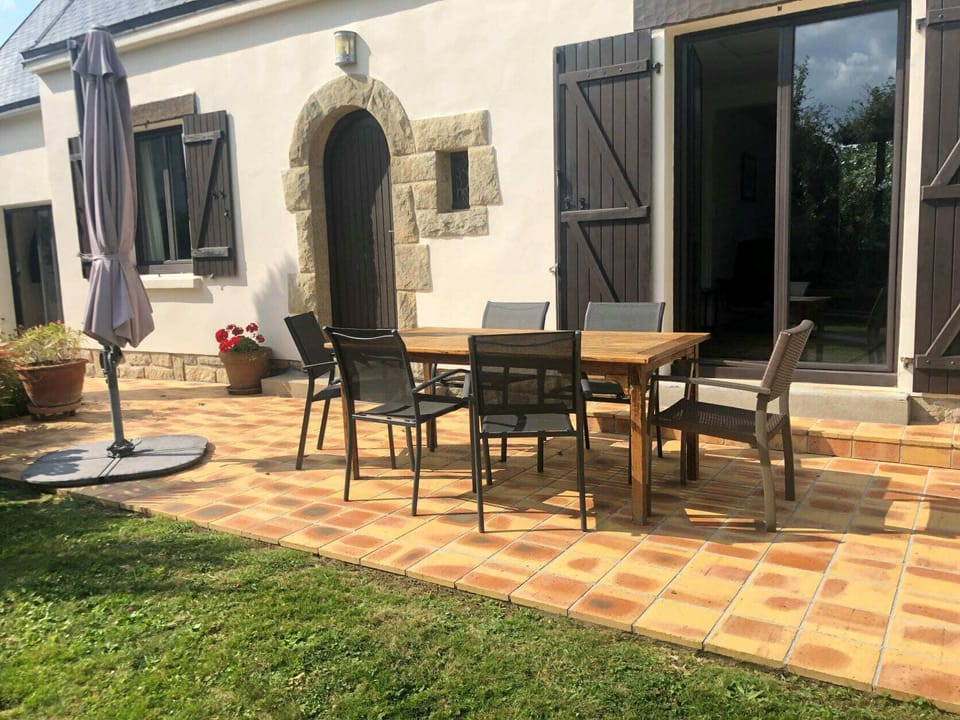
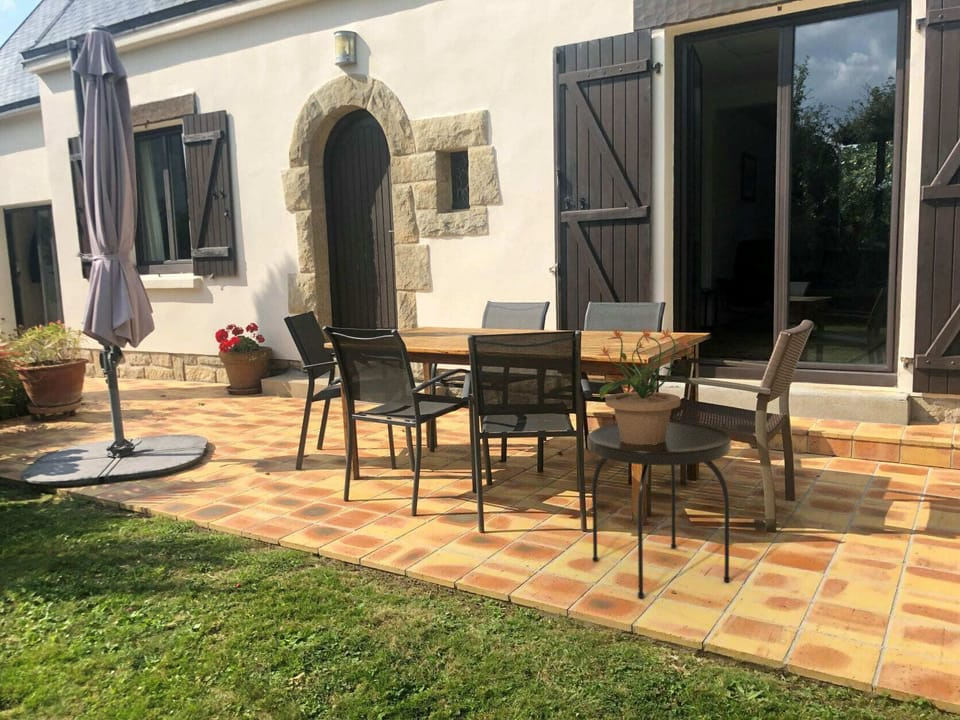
+ side table [586,421,732,599]
+ potted plant [597,325,698,444]
